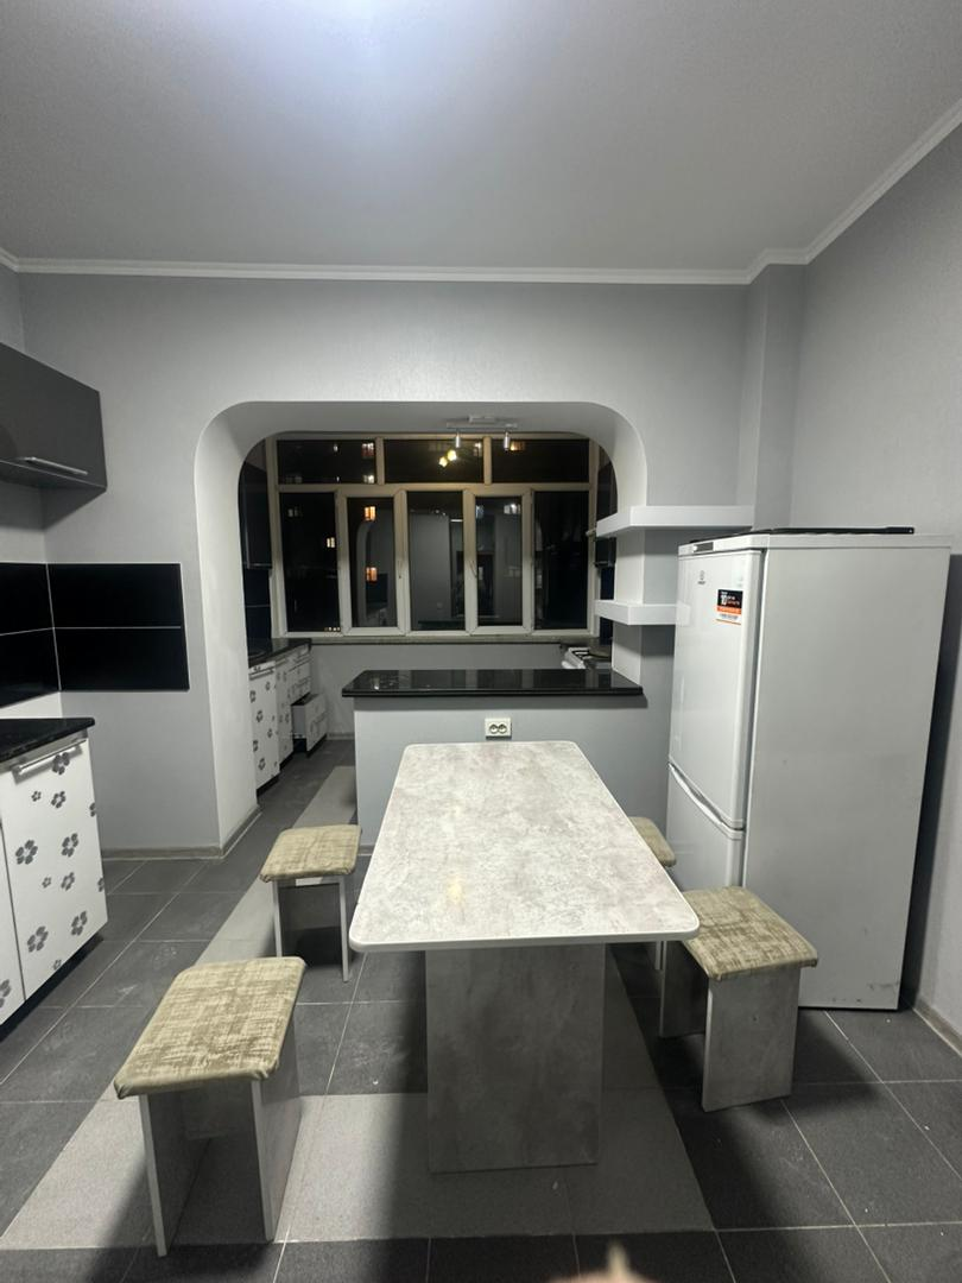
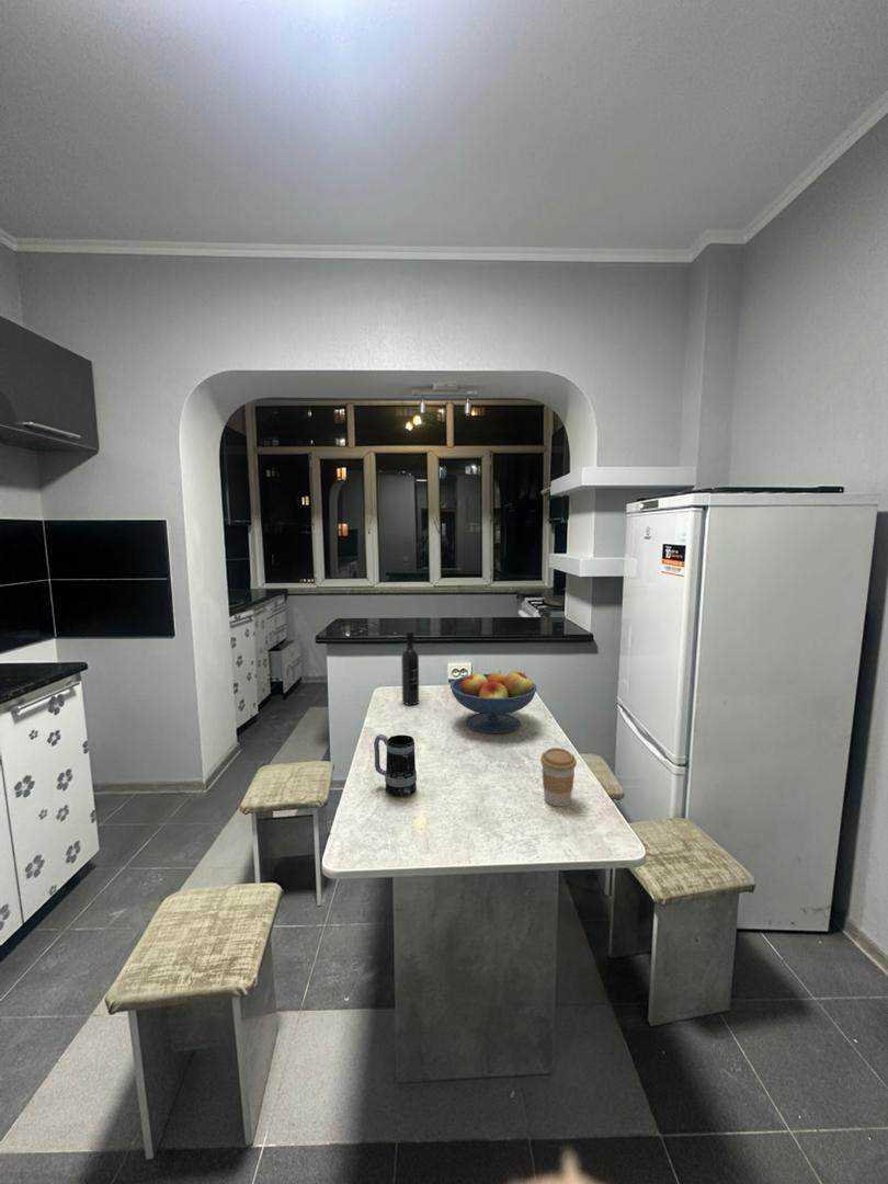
+ wine bottle [400,630,420,706]
+ mug [373,733,418,798]
+ fruit bowl [449,670,538,735]
+ coffee cup [539,747,578,807]
